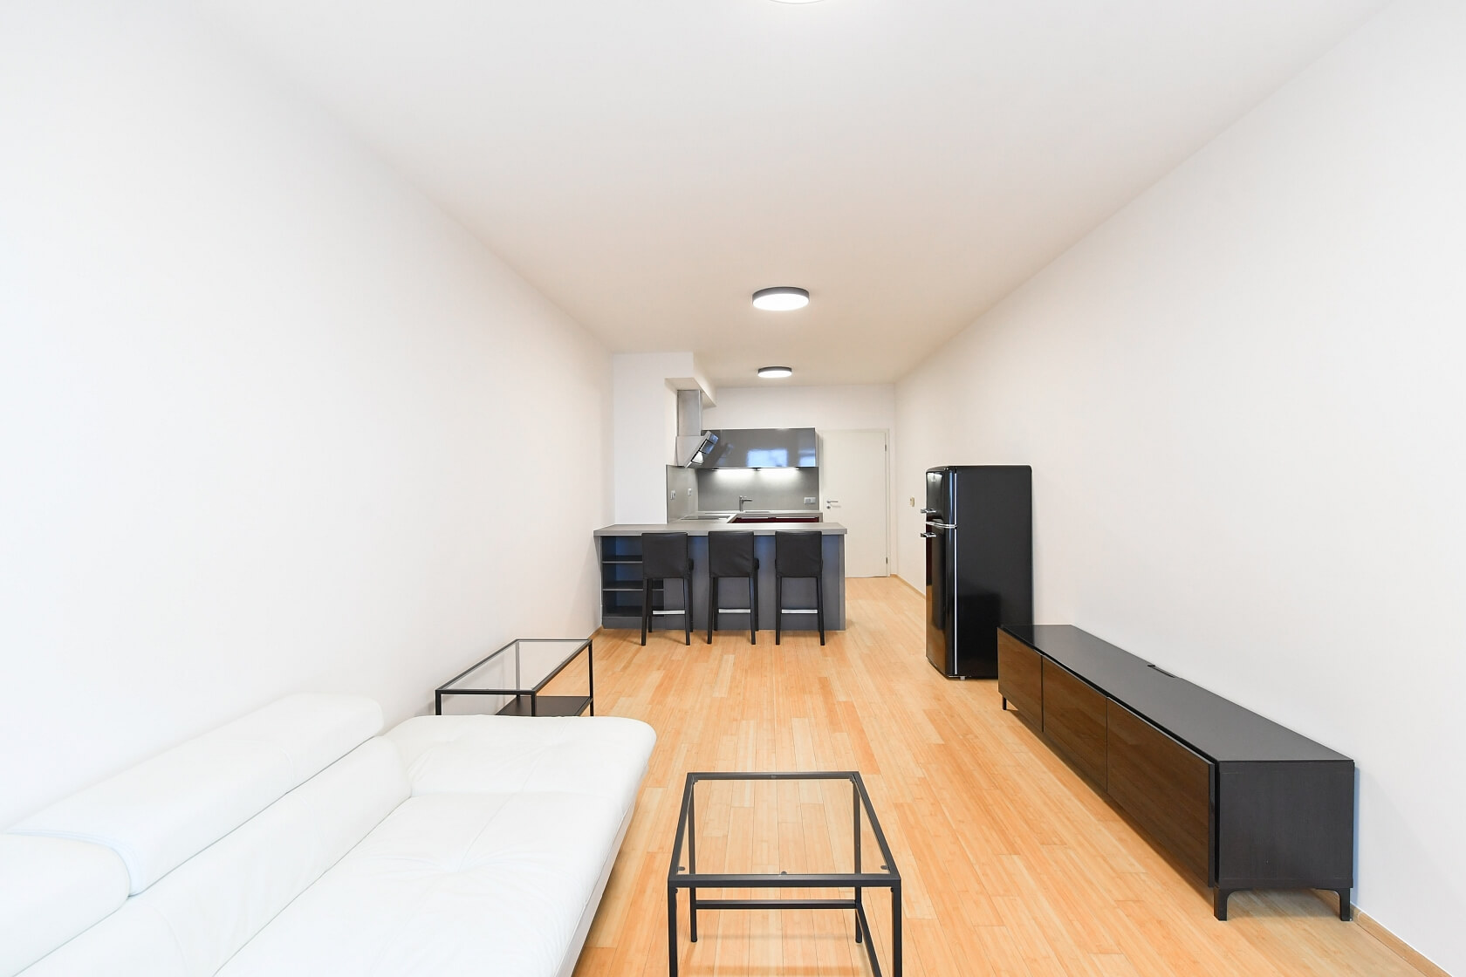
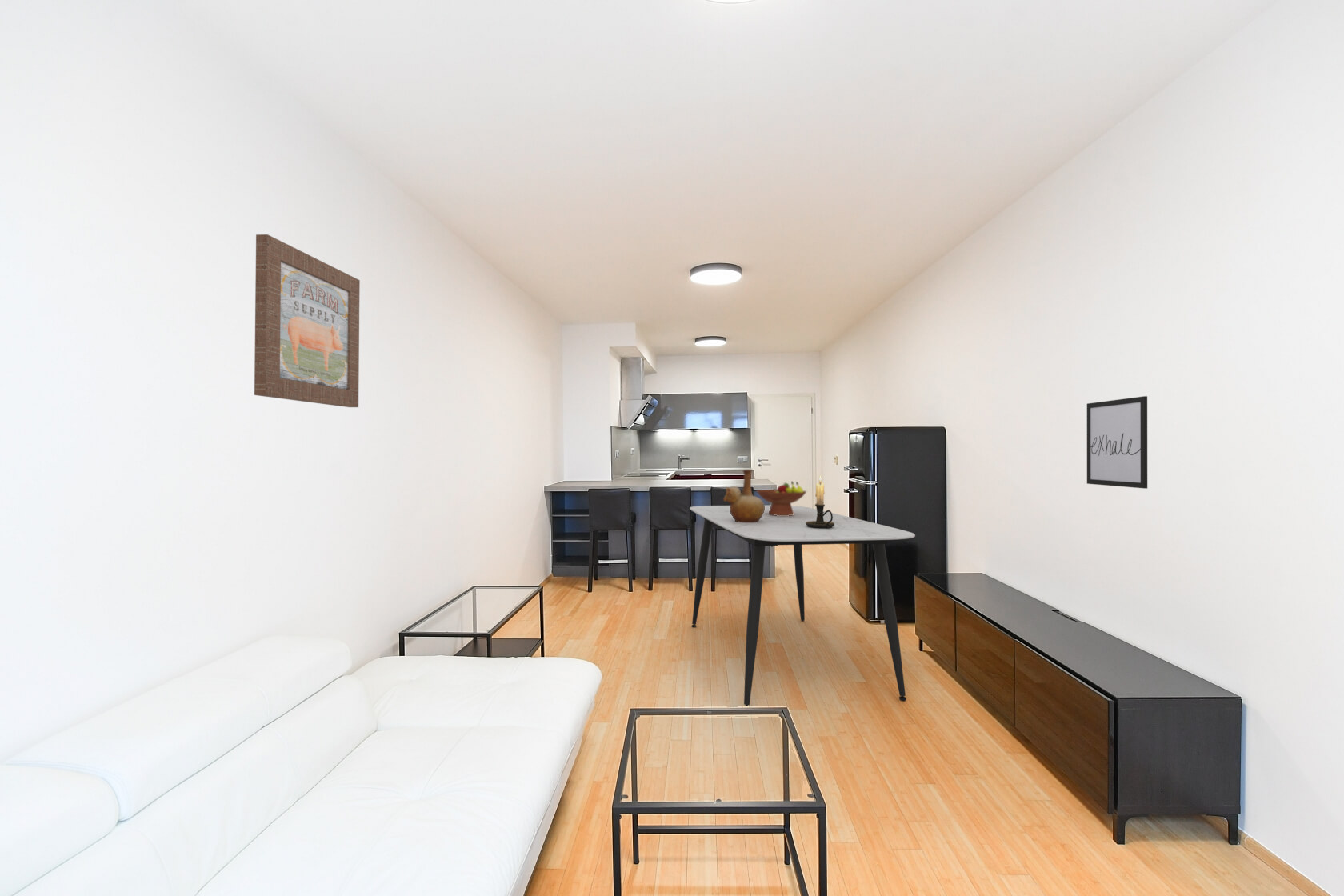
+ candle holder [806,474,834,529]
+ vase [722,469,765,522]
+ wall art [254,234,361,408]
+ fruit bowl [755,481,808,516]
+ dining table [689,505,916,707]
+ wall art [1086,395,1148,490]
